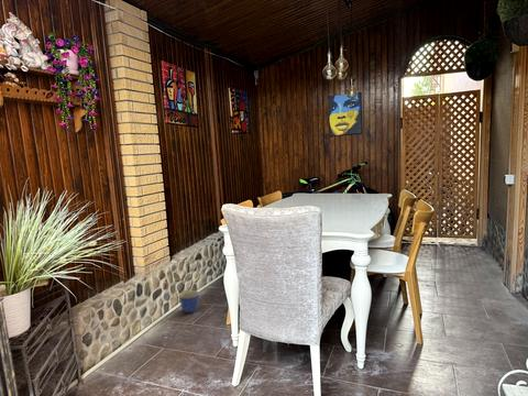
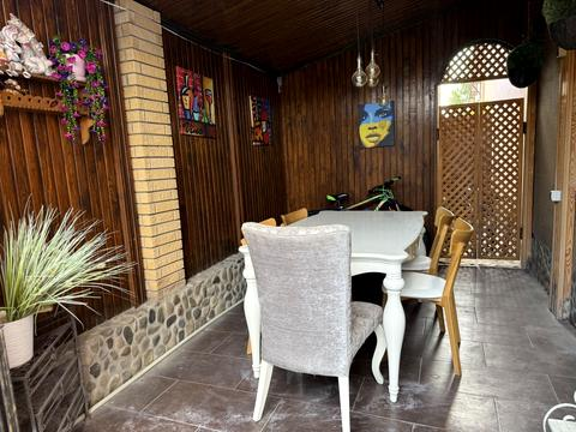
- planter [178,289,200,314]
